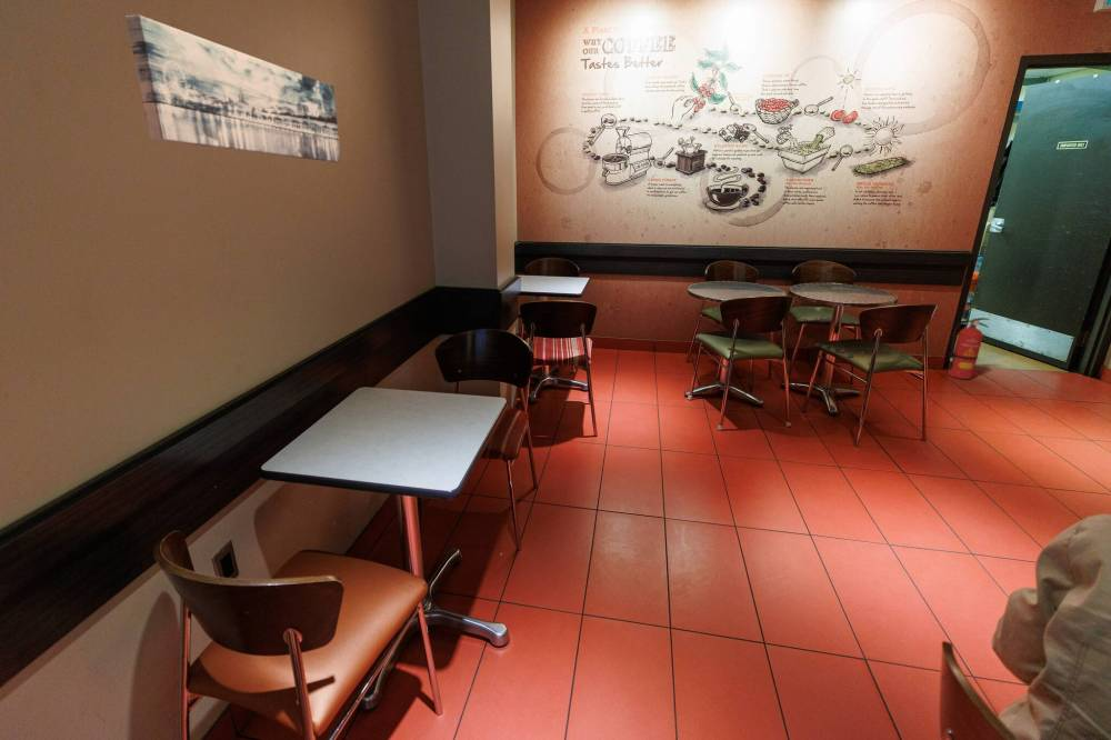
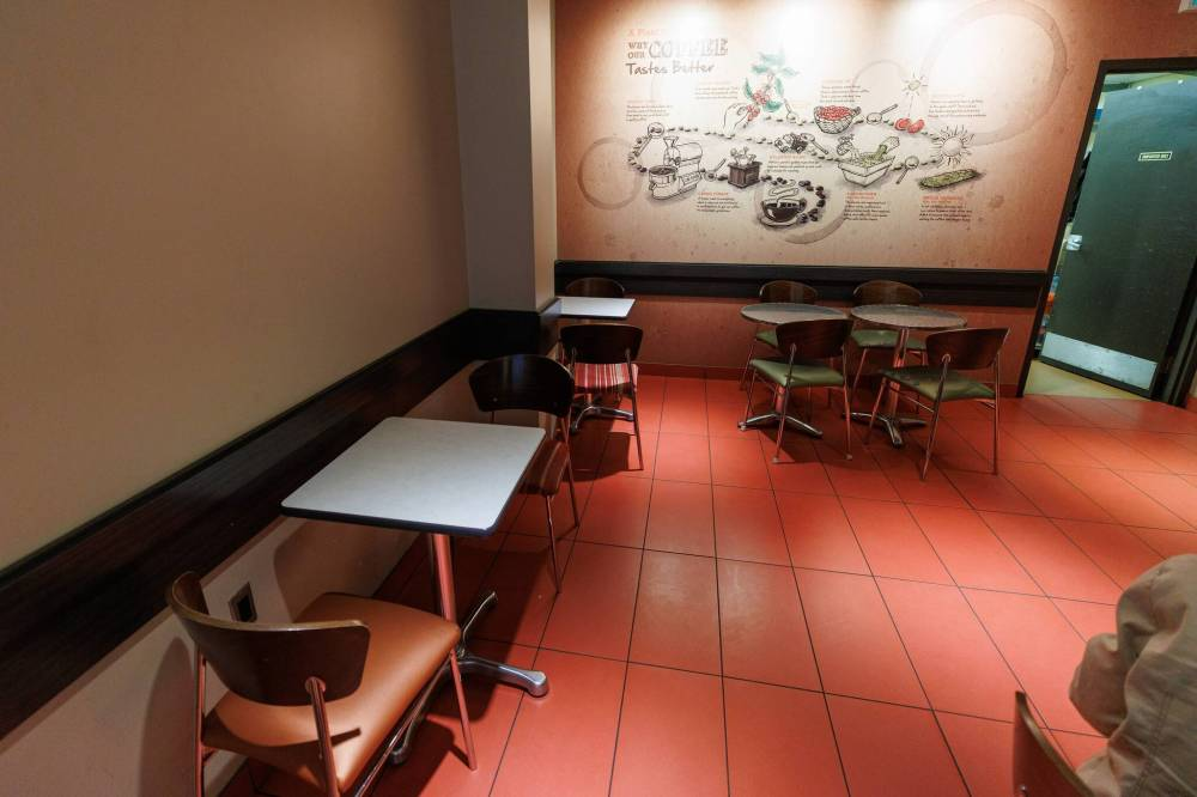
- wall art [124,14,342,163]
- fire extinguisher [948,317,991,380]
